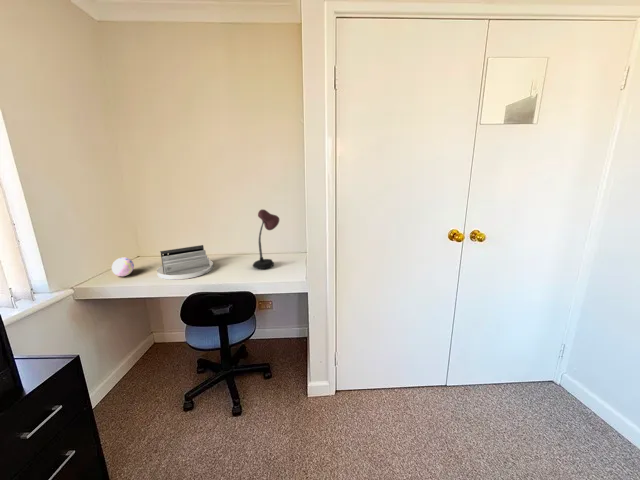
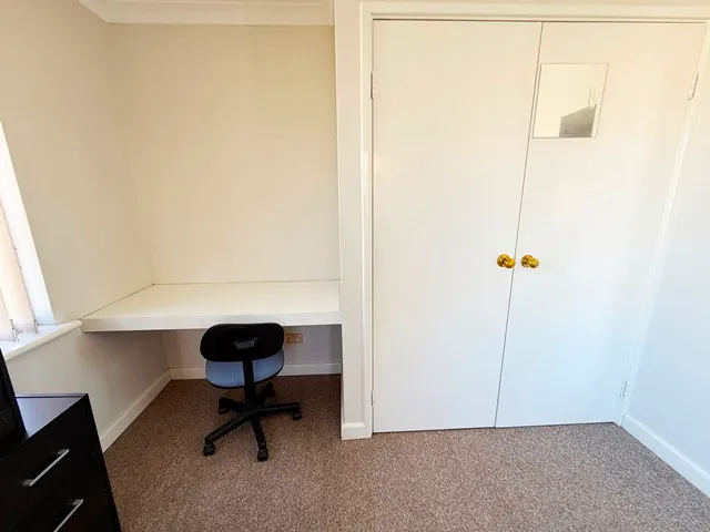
- desk organizer [156,244,214,281]
- desk lamp [252,208,280,270]
- decorative egg [111,256,135,277]
